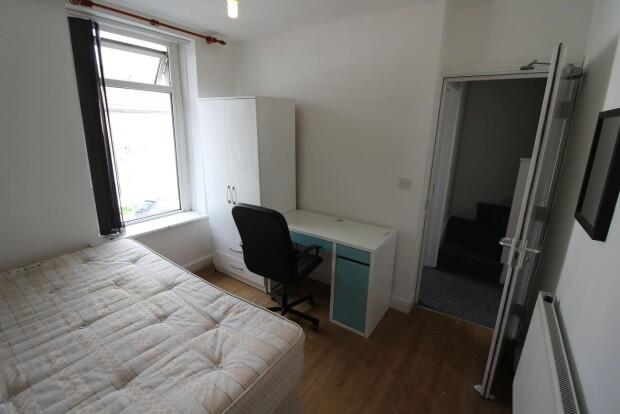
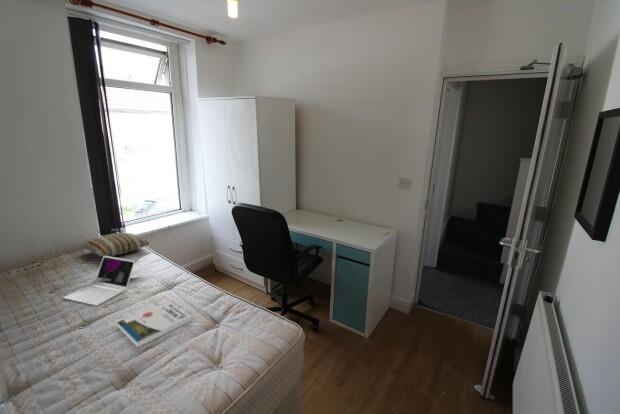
+ book [116,300,193,349]
+ pillow [80,232,151,258]
+ laptop [63,256,136,307]
